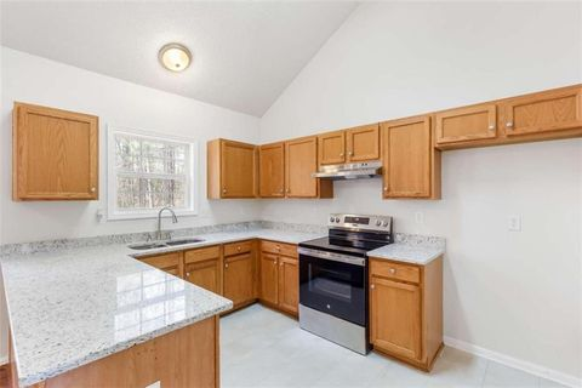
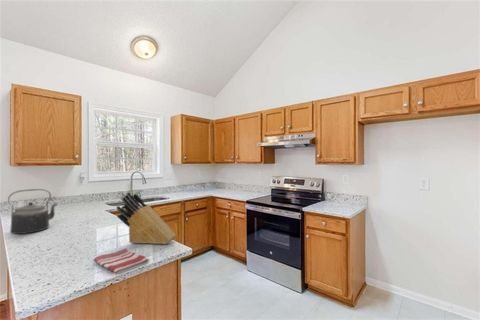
+ knife block [115,191,177,245]
+ kettle [7,188,58,235]
+ dish towel [93,247,150,275]
